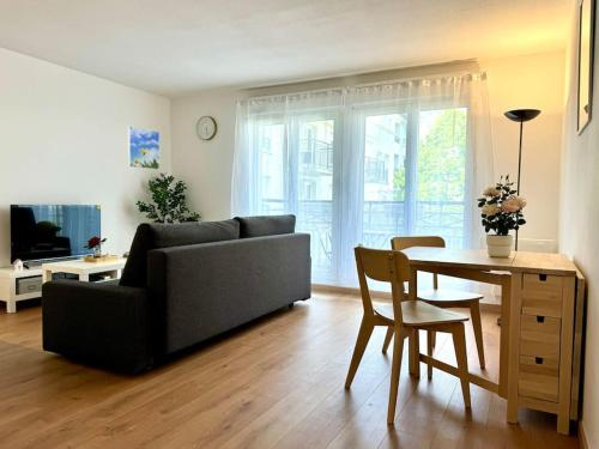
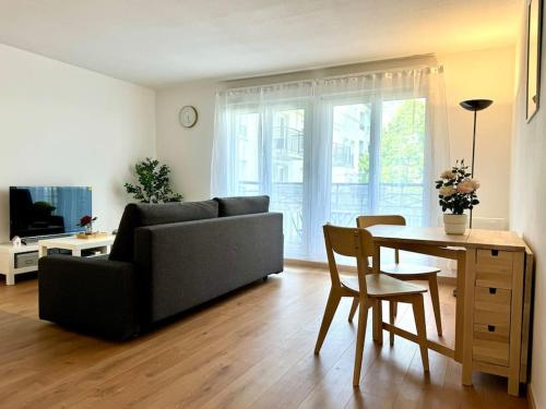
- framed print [127,125,161,171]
